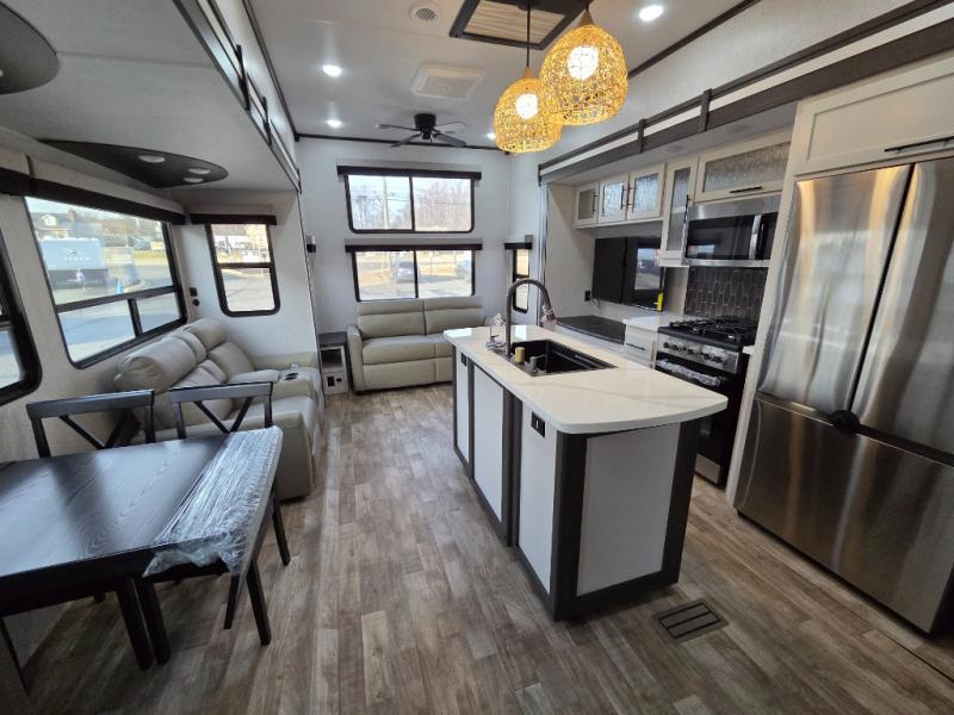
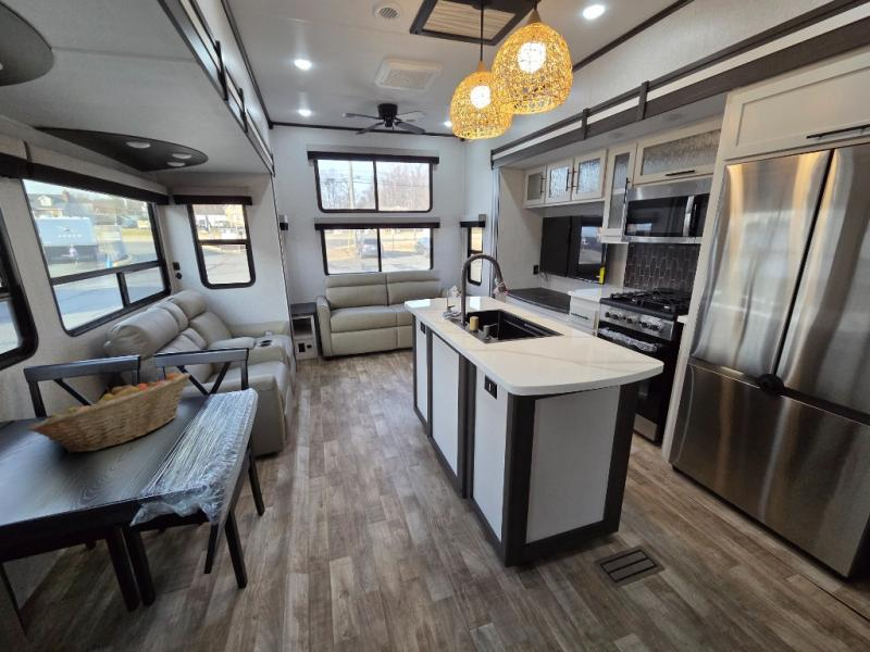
+ fruit basket [26,372,191,455]
